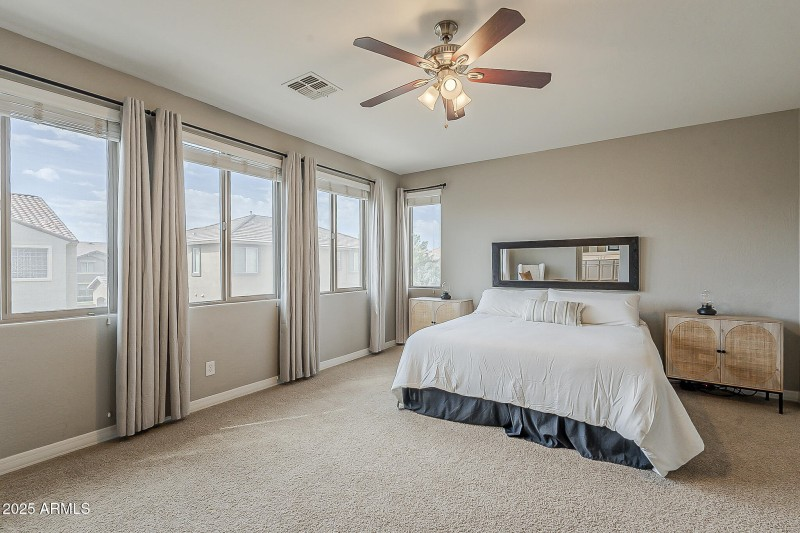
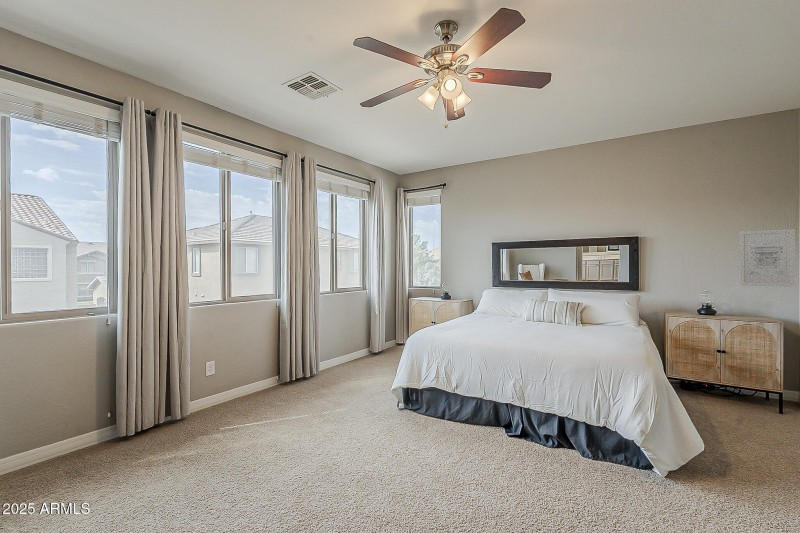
+ wall art [739,228,797,288]
